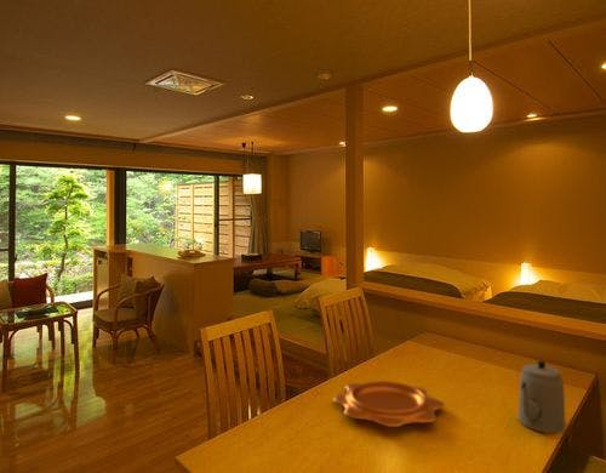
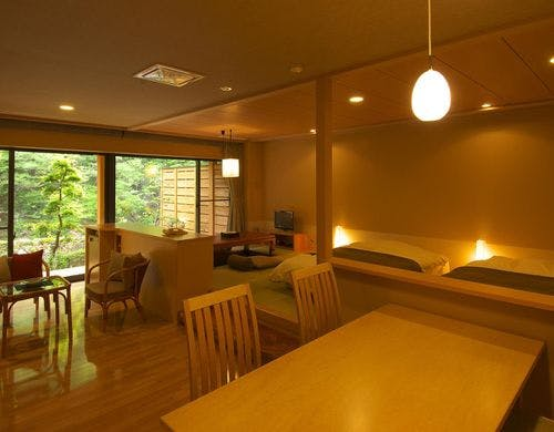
- decorative bowl [332,380,446,428]
- teapot [518,359,567,434]
